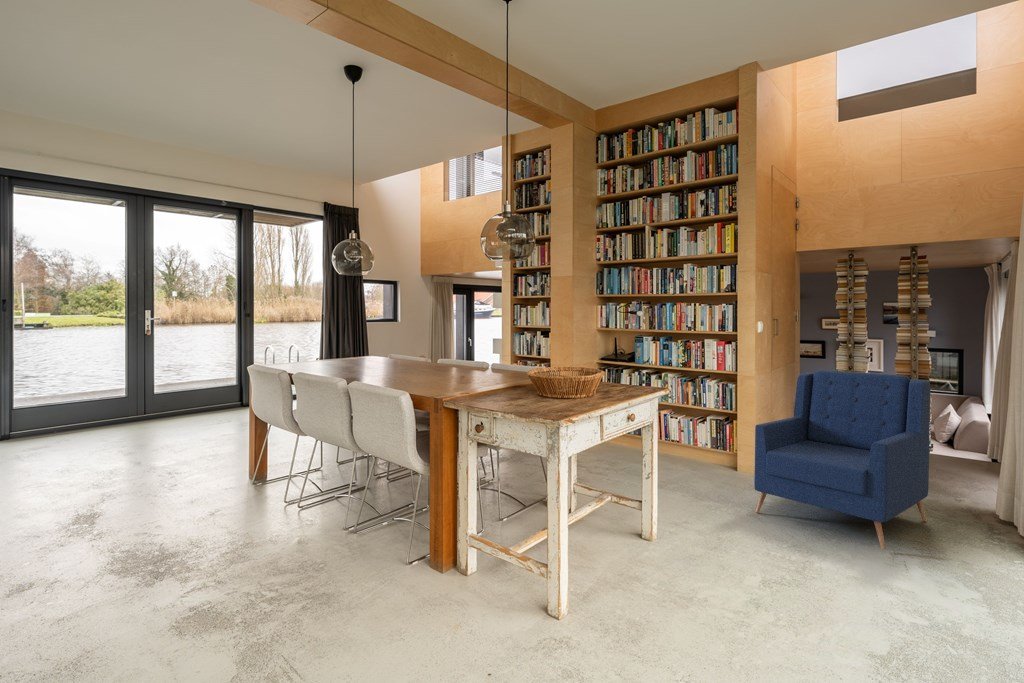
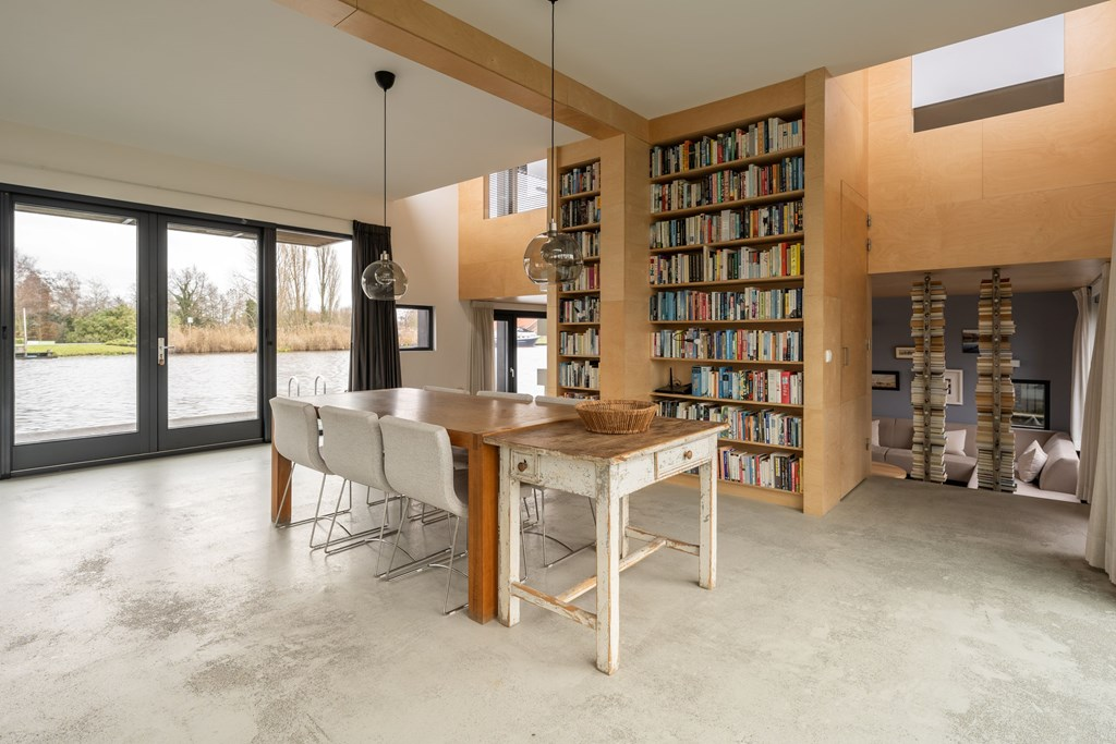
- armchair [753,370,931,550]
